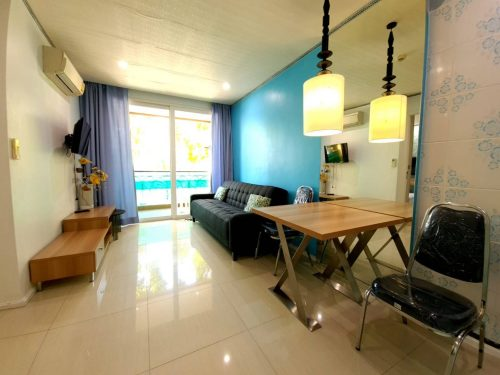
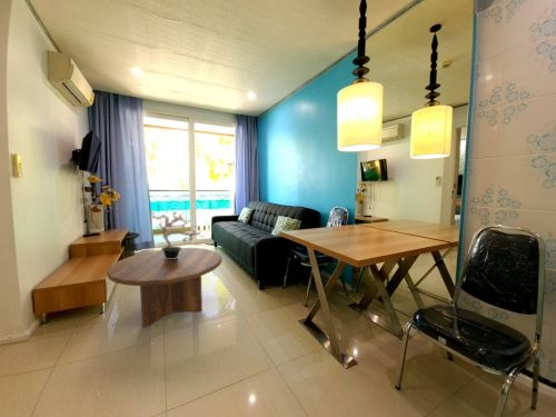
+ potted plant [150,210,203,259]
+ coffee table [106,247,224,328]
